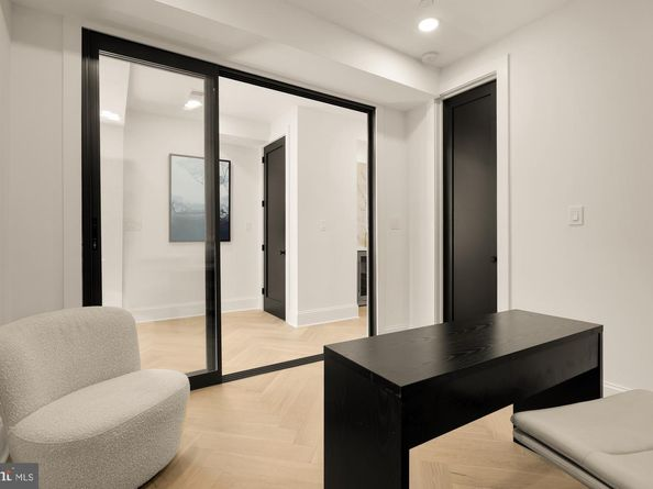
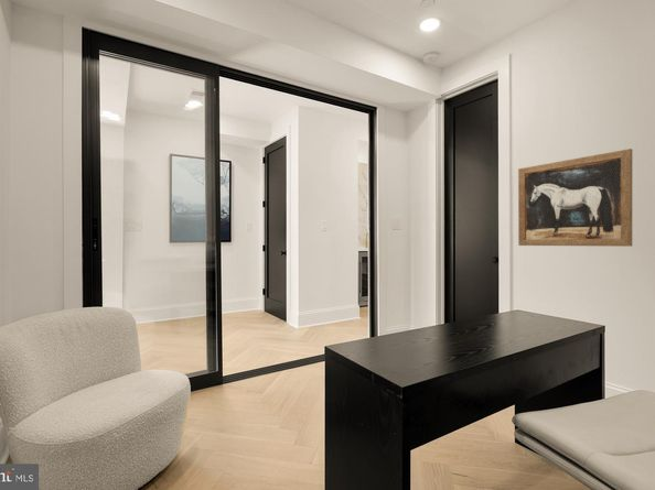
+ wall art [517,148,633,248]
